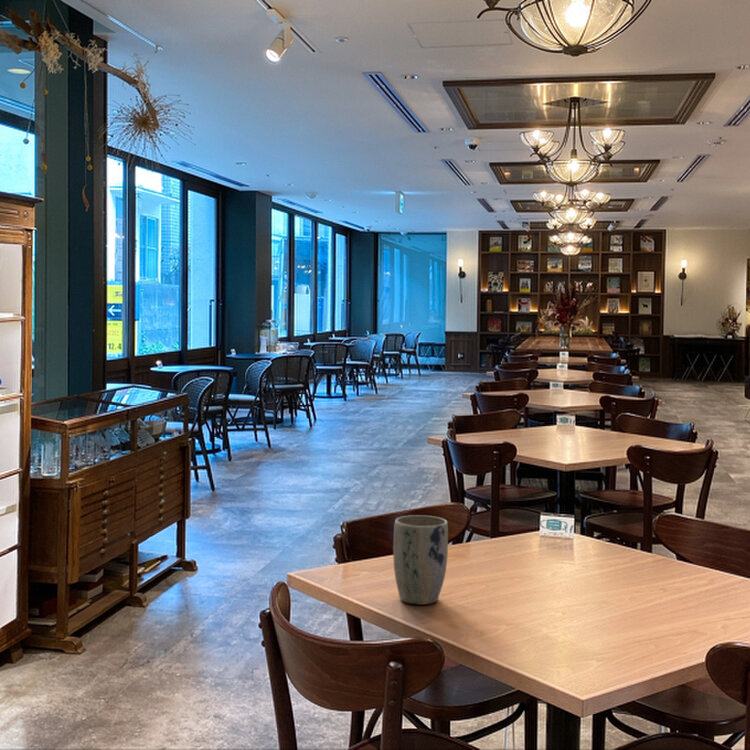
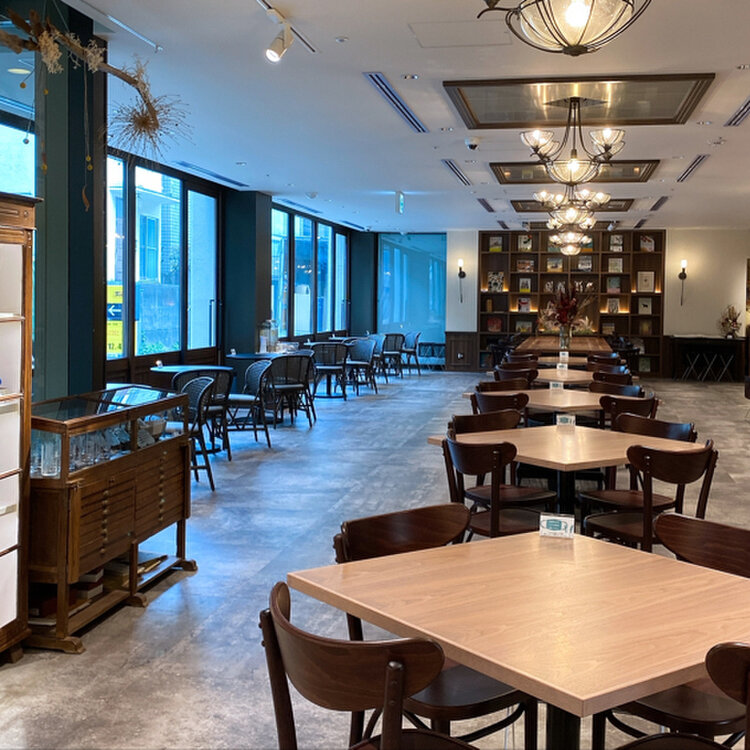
- plant pot [392,514,449,606]
